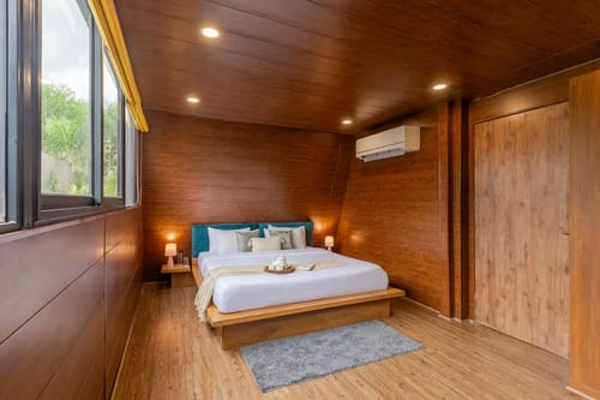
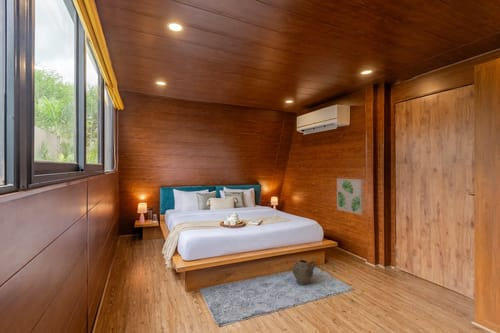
+ wall art [336,177,364,216]
+ ceramic jug [292,259,316,286]
